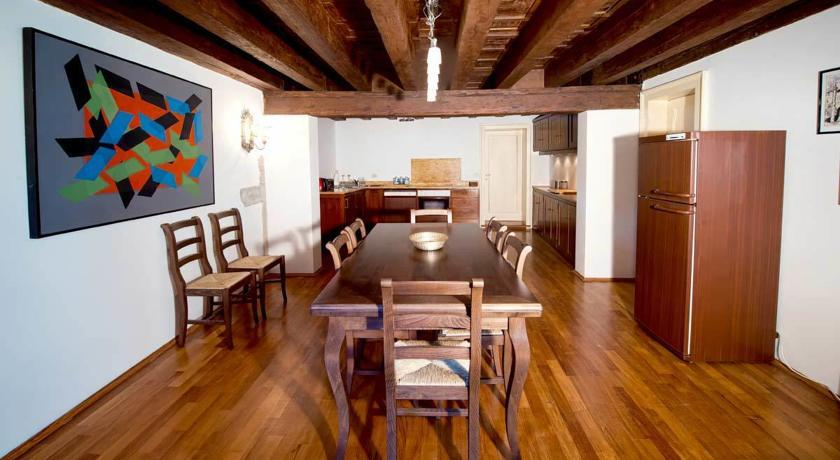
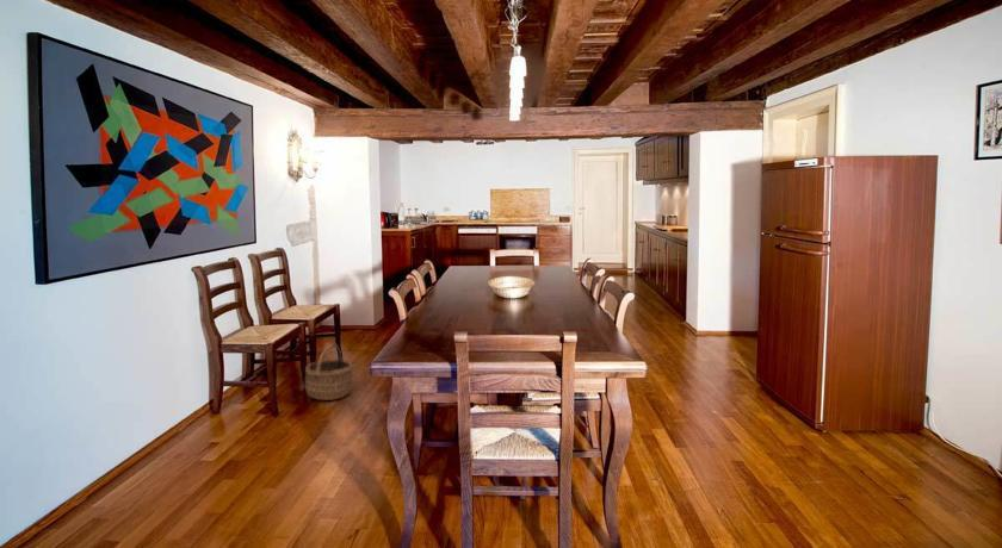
+ wicker basket [304,343,354,401]
